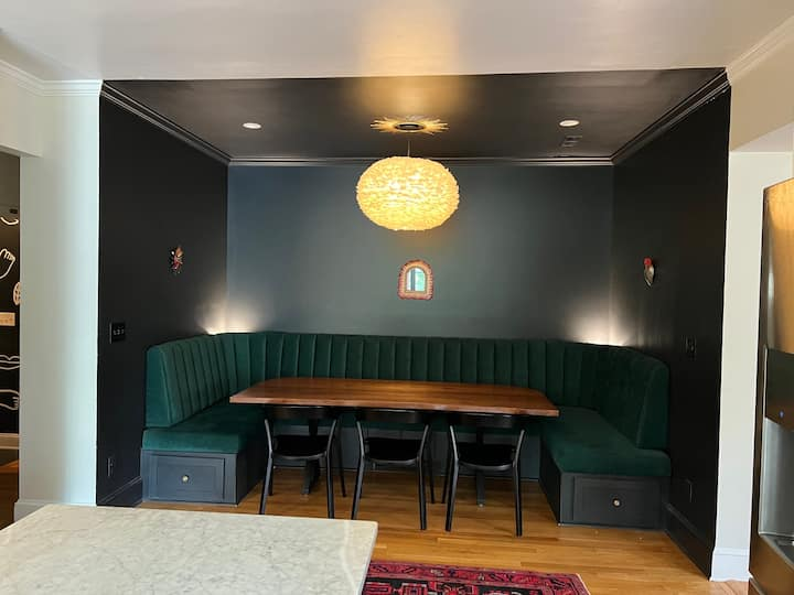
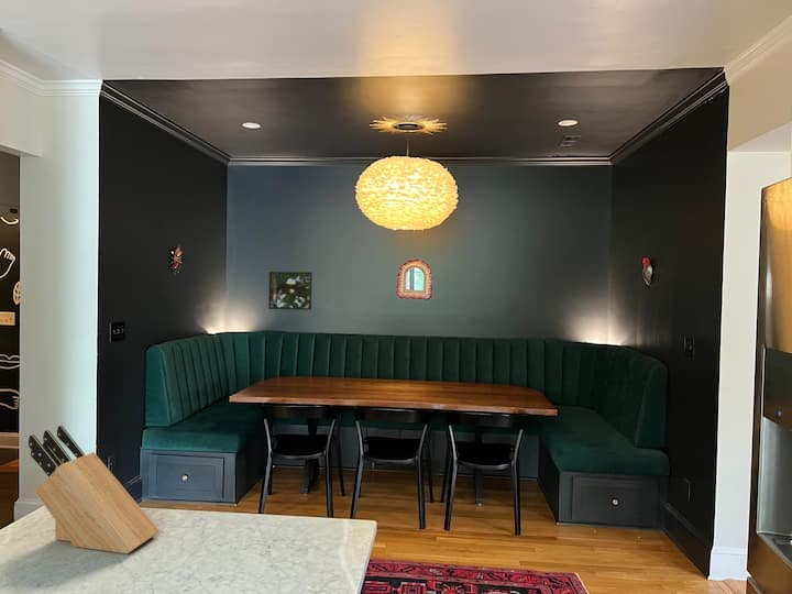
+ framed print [267,271,314,311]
+ knife block [28,425,161,554]
